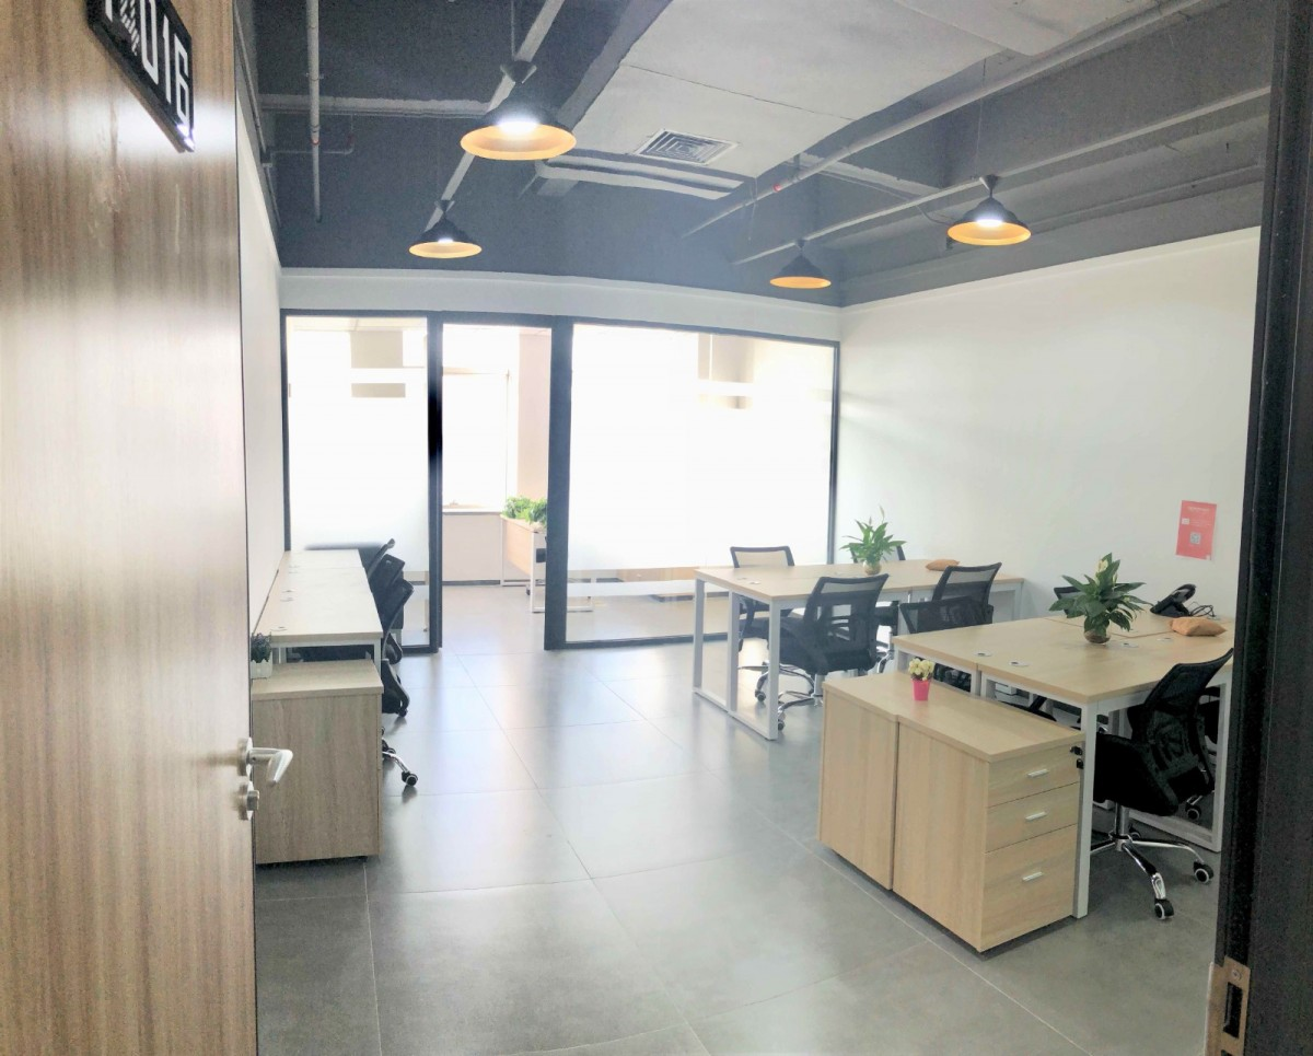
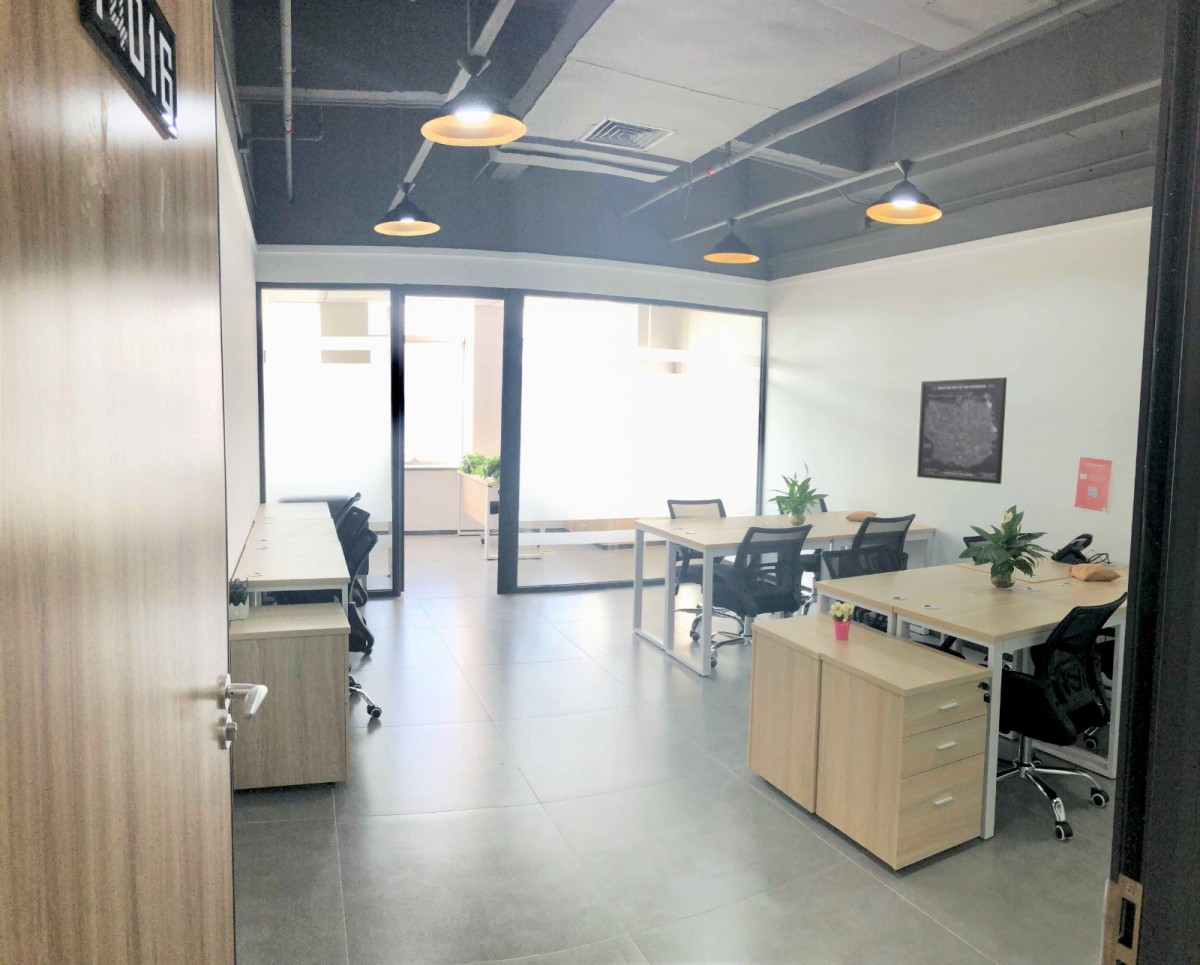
+ wall art [916,376,1008,485]
